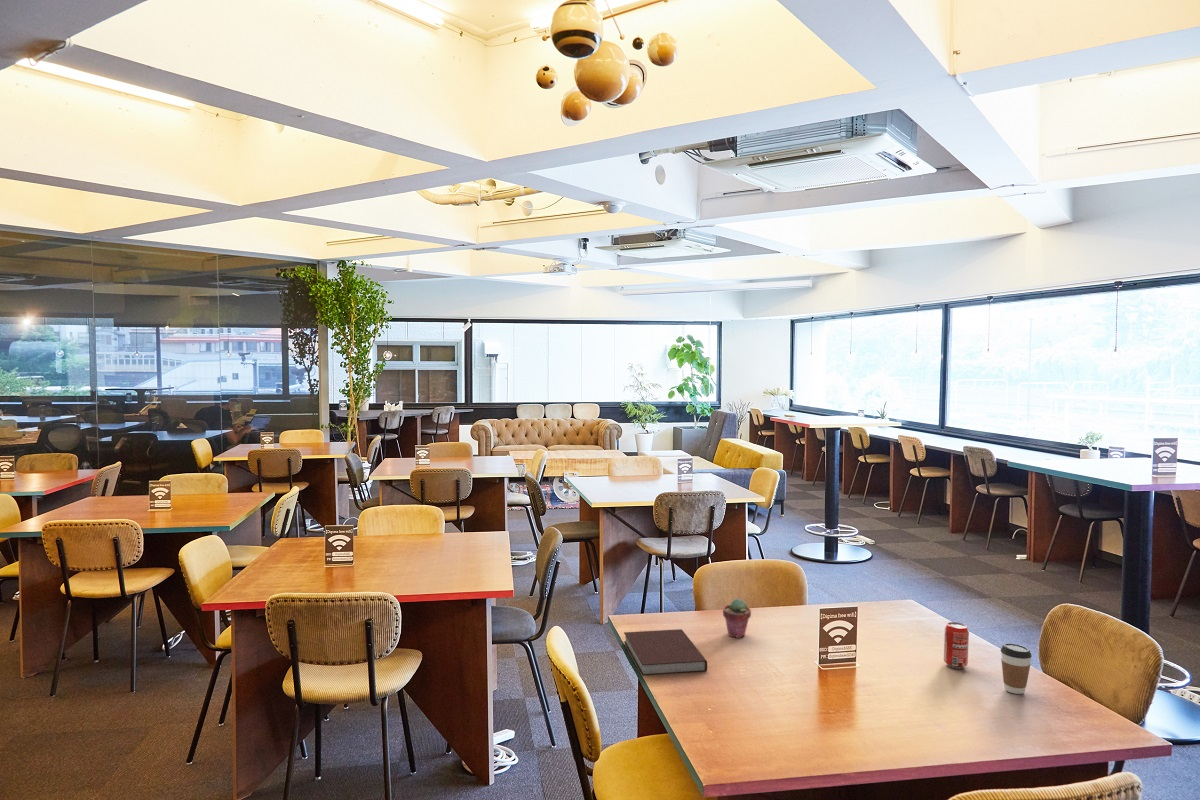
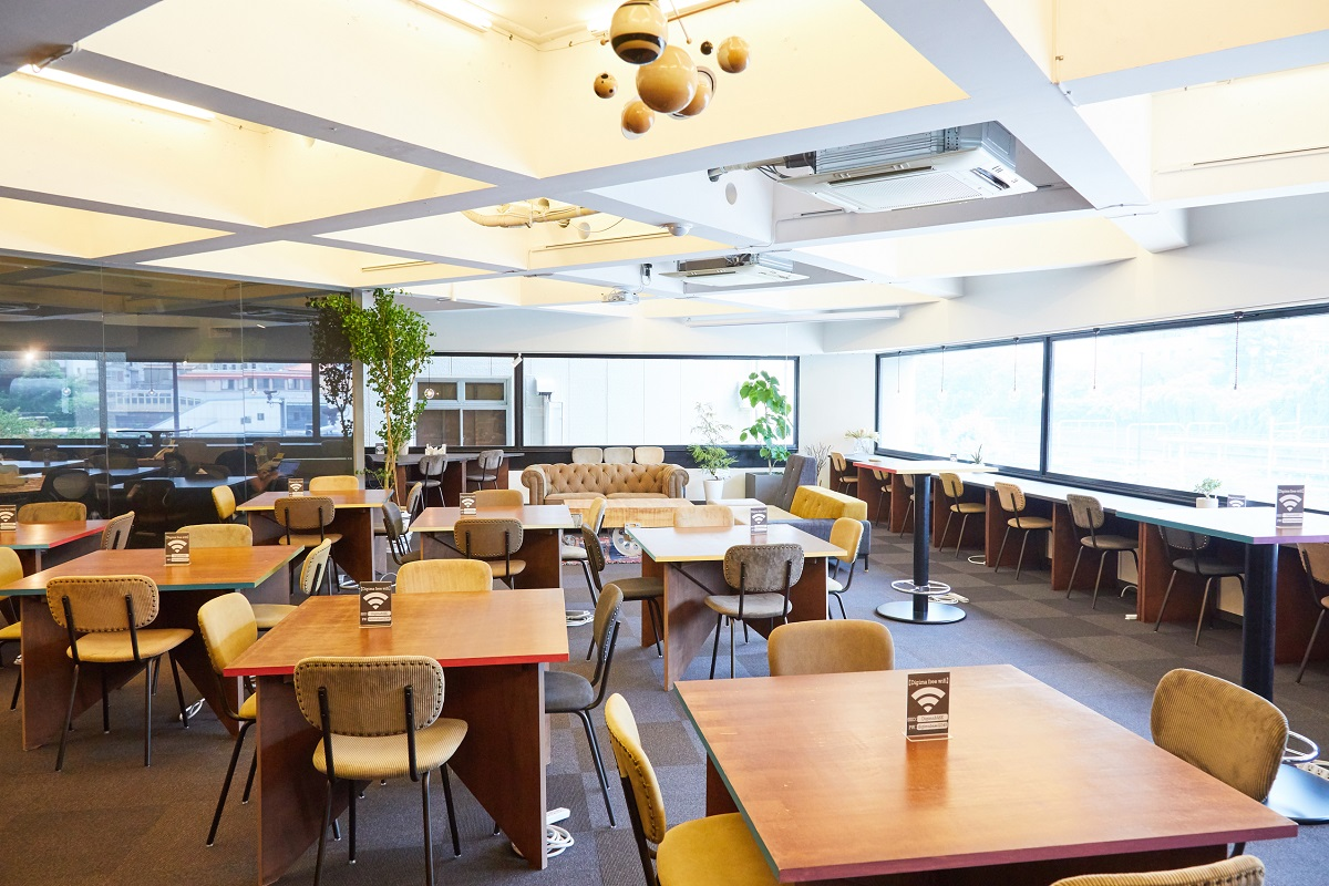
- coffee cup [1000,642,1033,695]
- notebook [623,628,708,676]
- beverage can [943,621,970,670]
- potted succulent [722,597,752,639]
